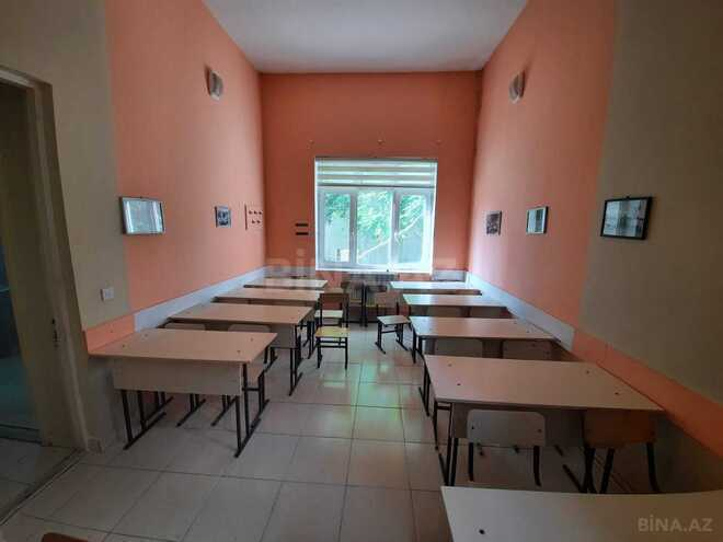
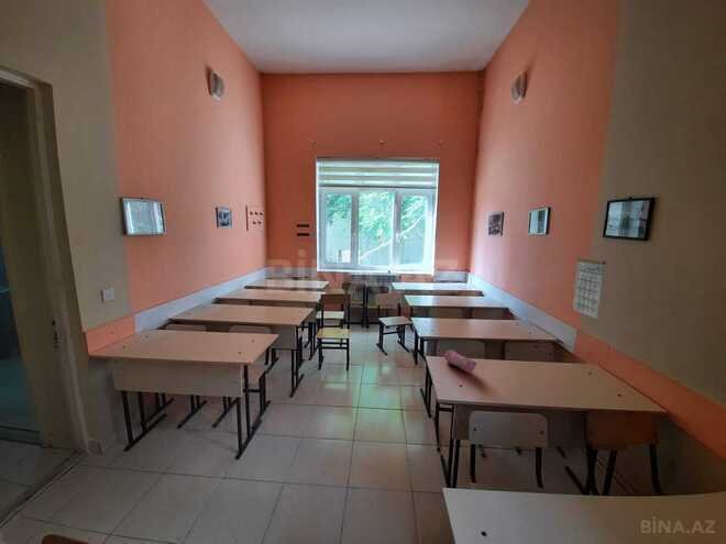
+ calendar [572,247,607,320]
+ pencil case [443,348,477,374]
